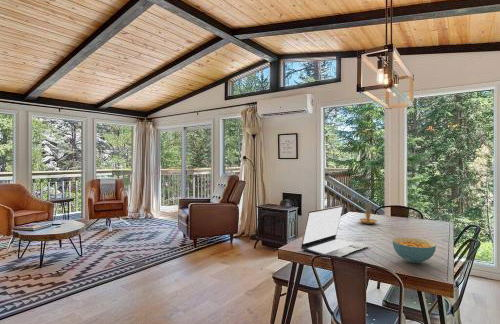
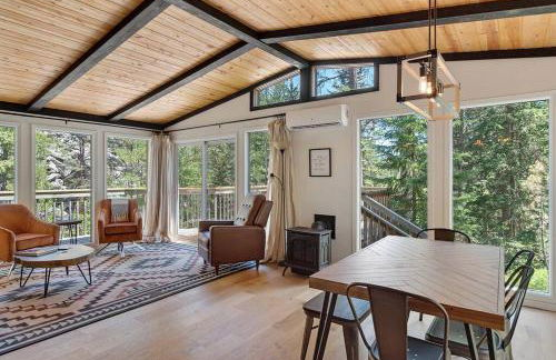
- laptop [300,205,369,258]
- cereal bowl [392,237,437,264]
- candle [358,201,378,225]
